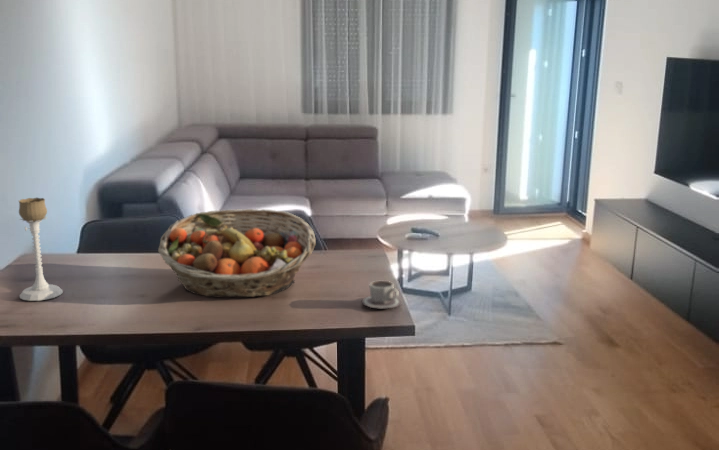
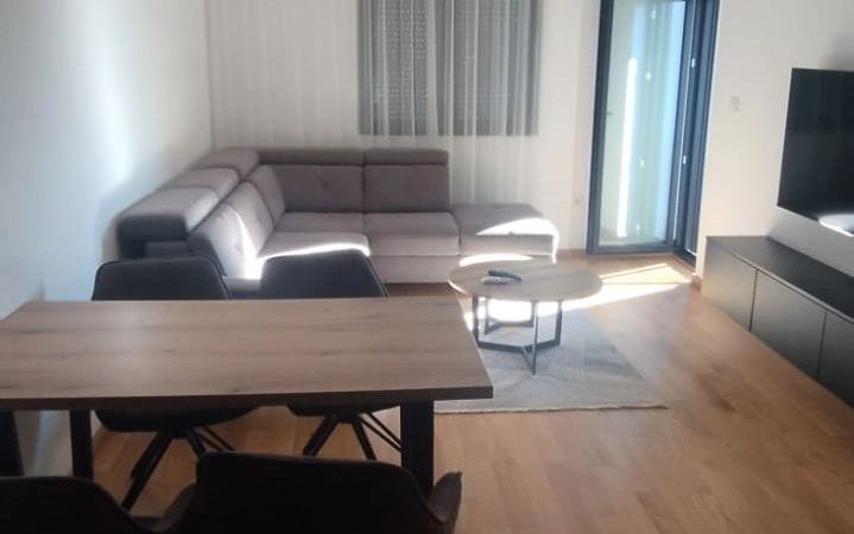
- fruit basket [157,208,317,298]
- cup [361,280,403,310]
- candle holder [18,197,64,302]
